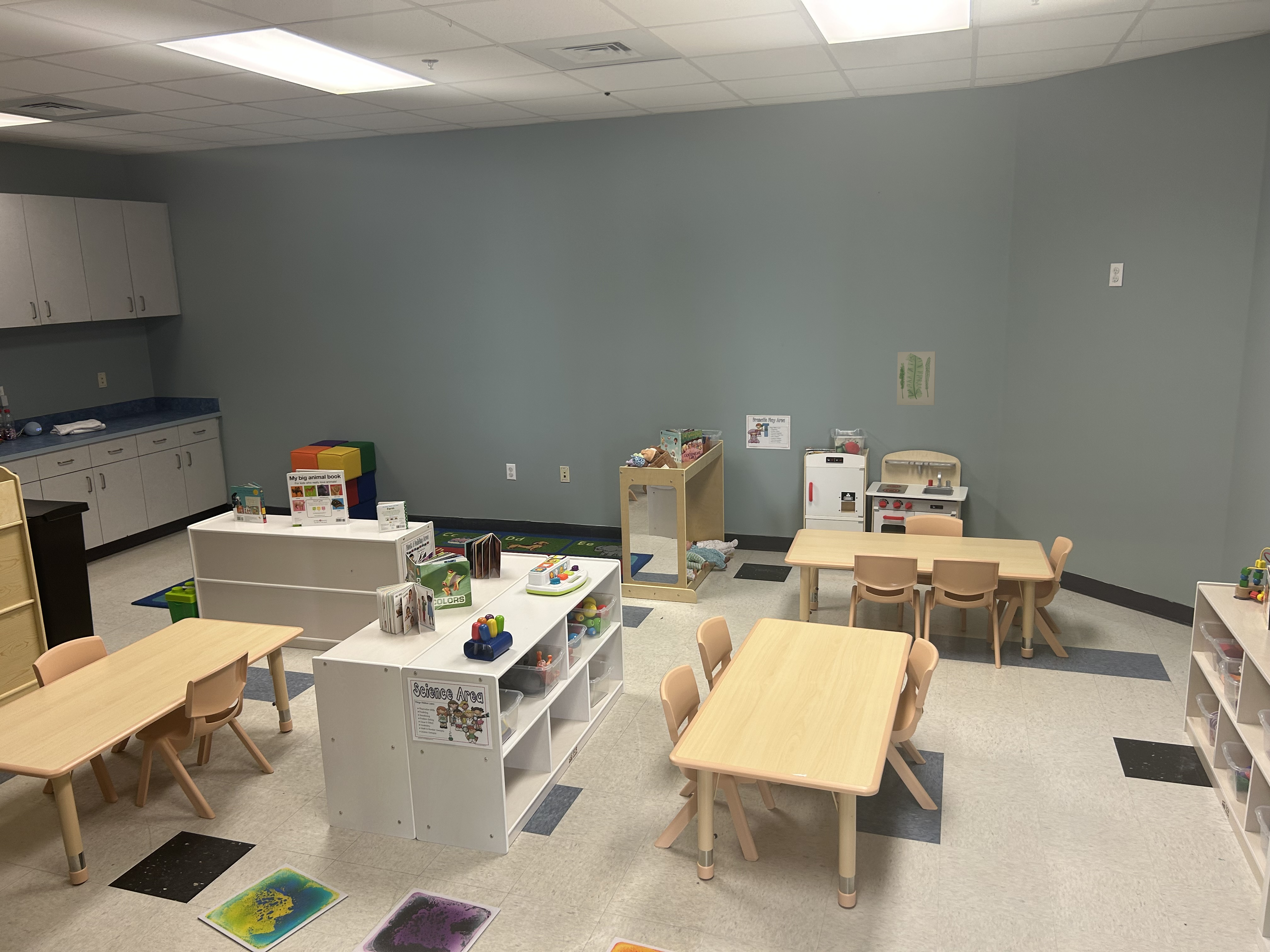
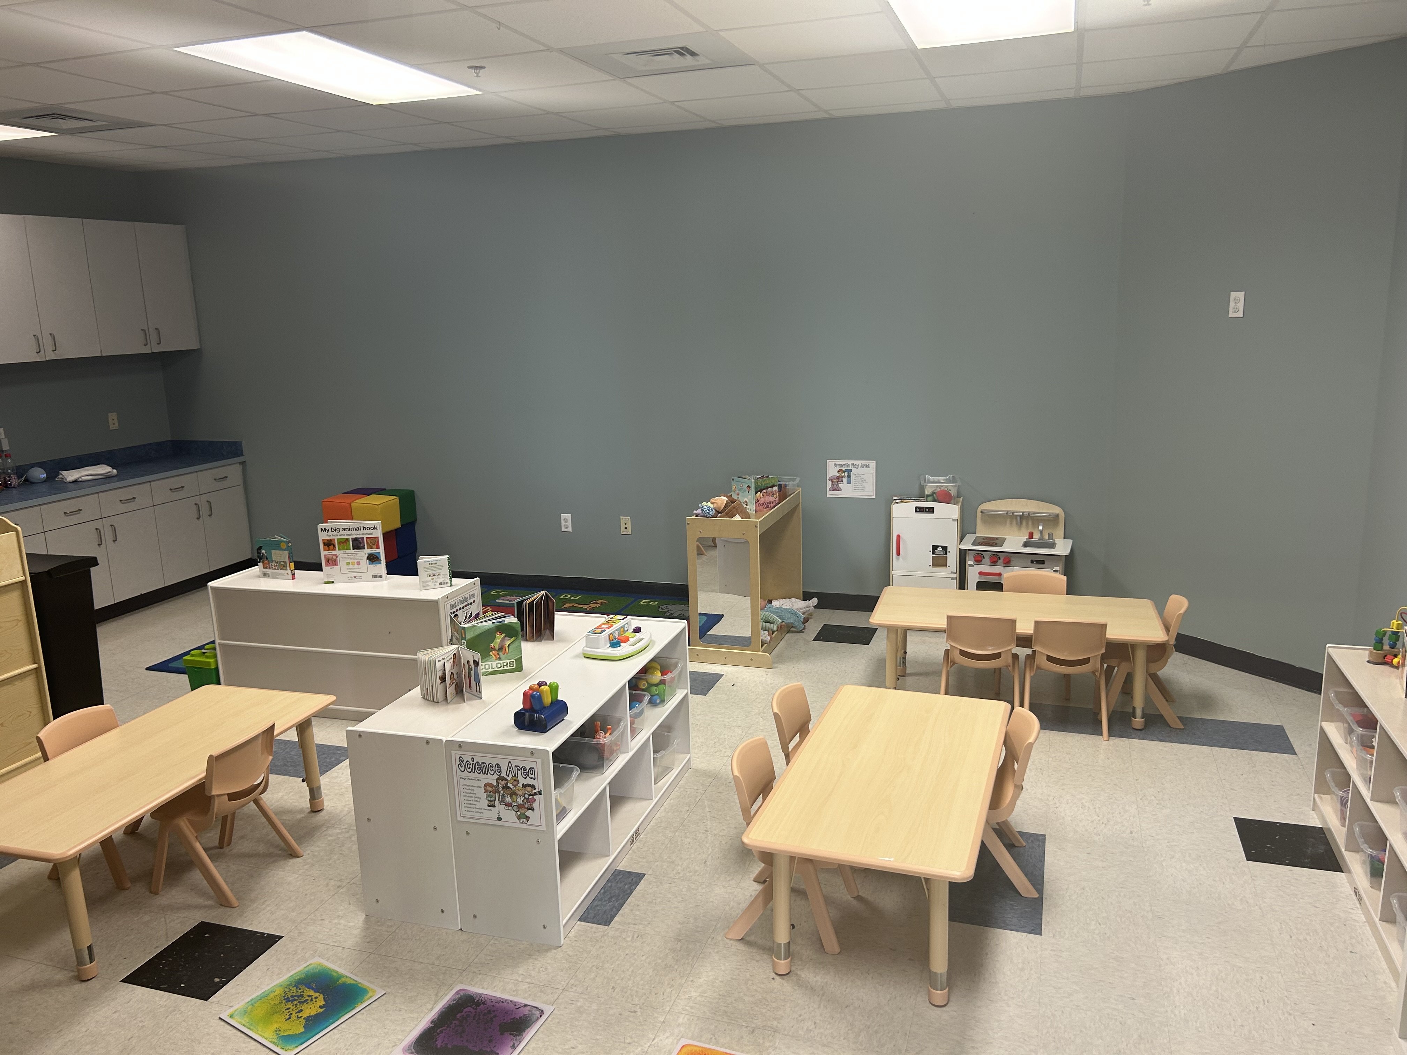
- wall art [896,351,936,405]
- smoke detector [602,90,615,96]
